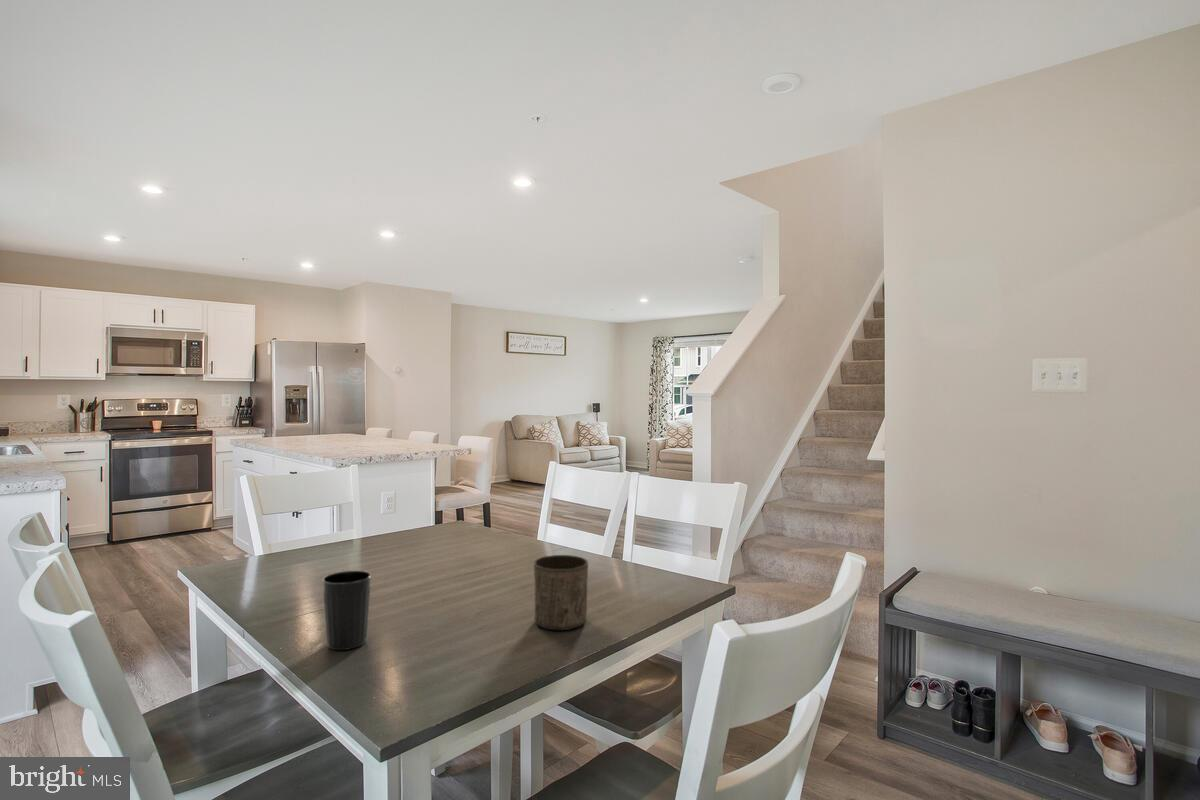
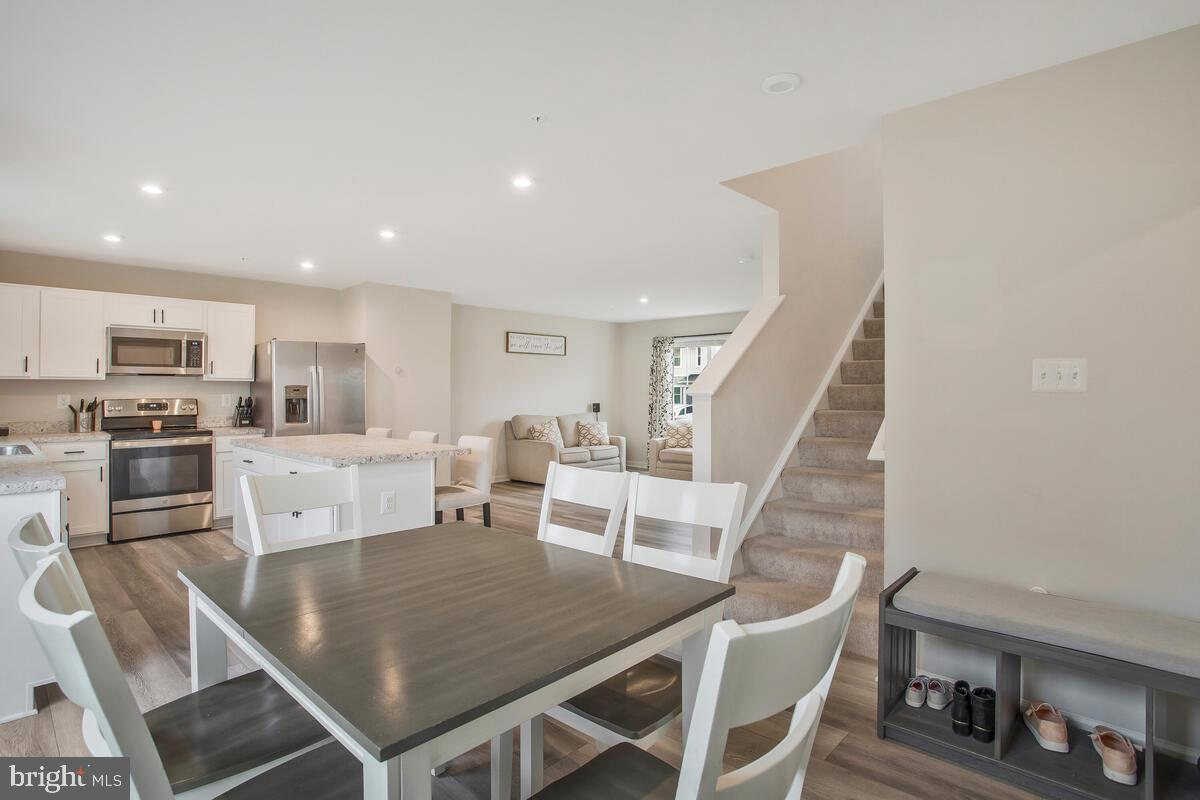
- cup [322,570,372,651]
- cup [533,554,589,631]
